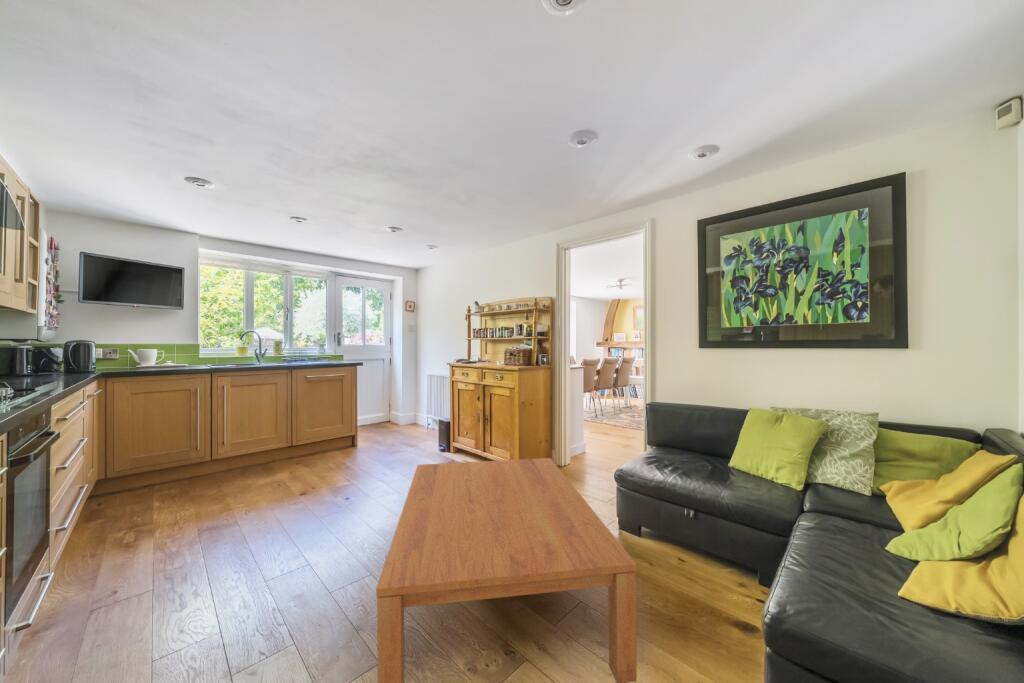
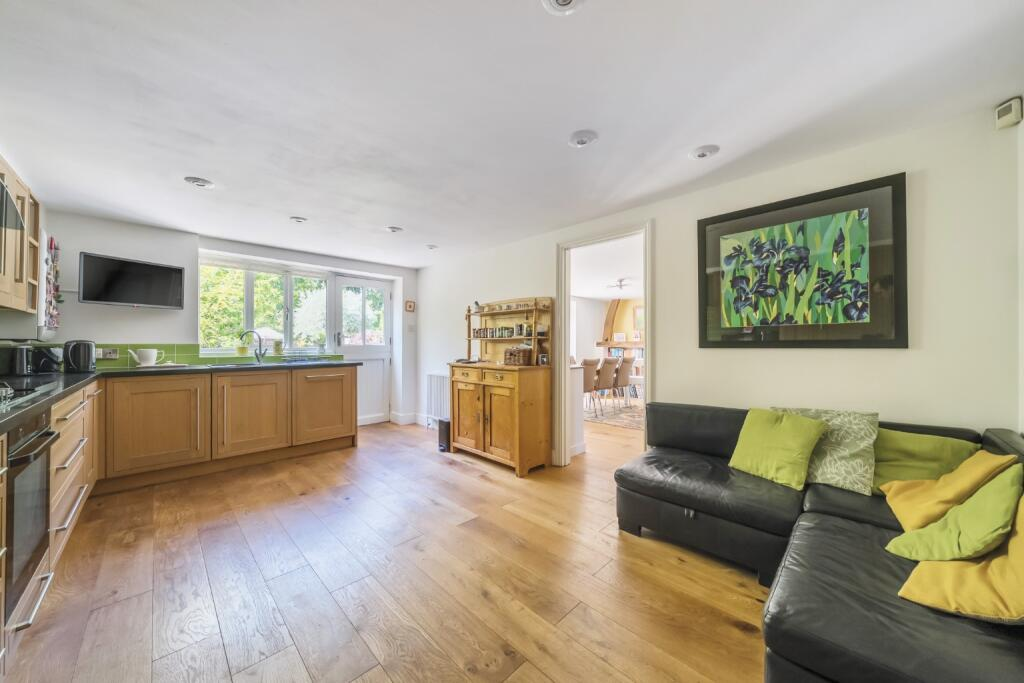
- coffee table [375,457,638,683]
